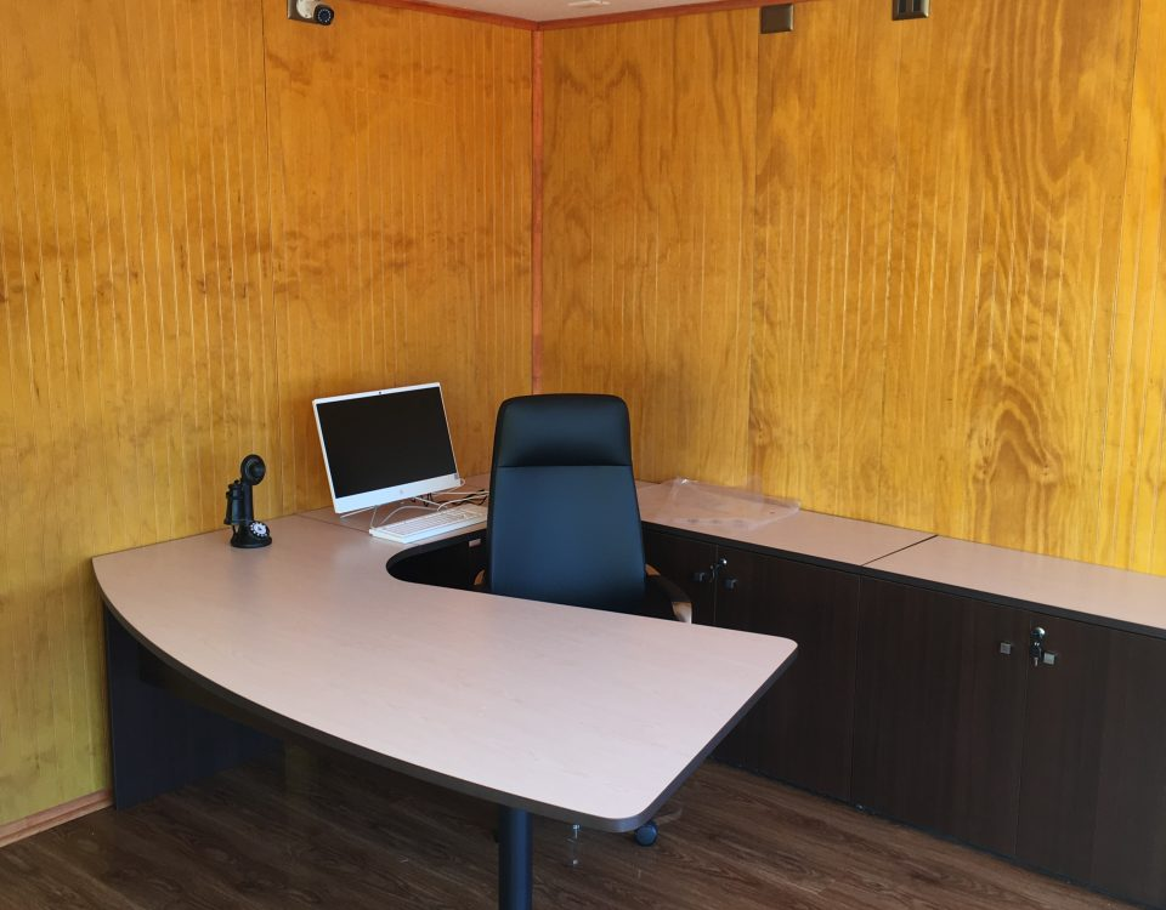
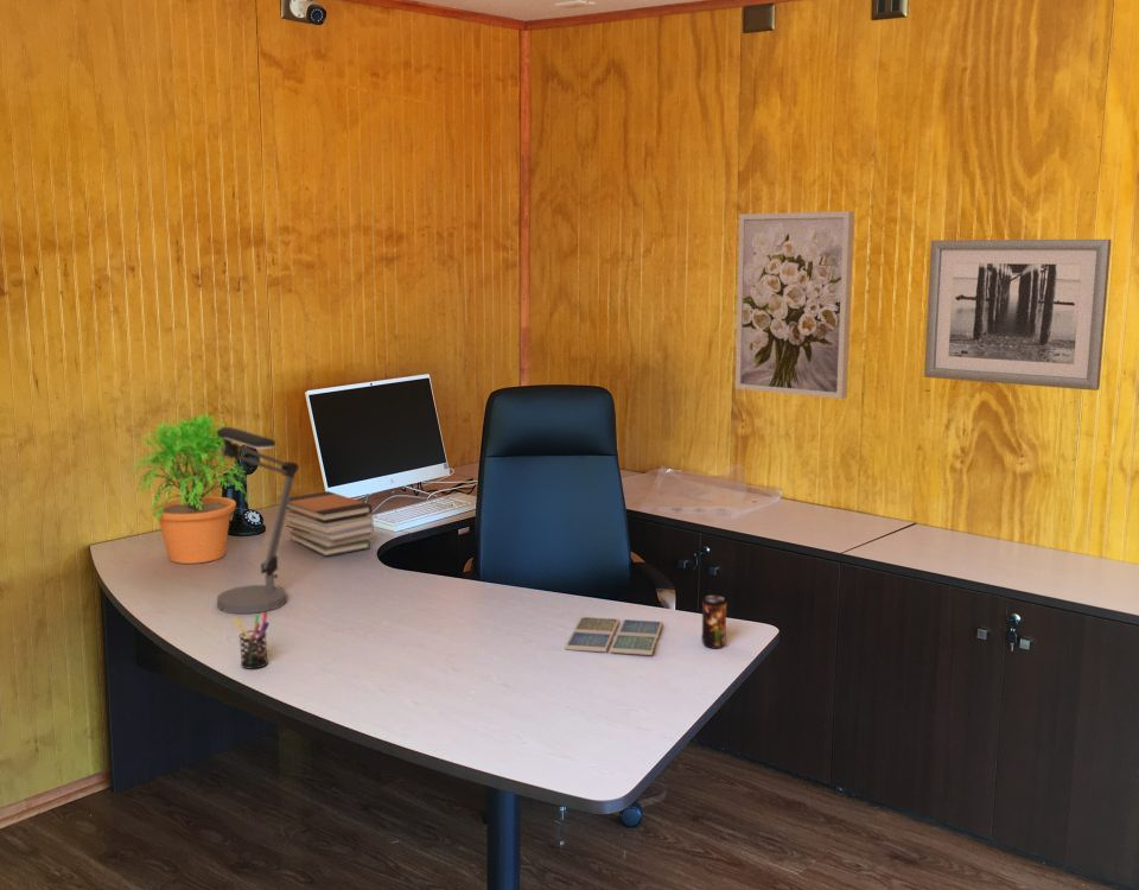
+ wall art [923,239,1112,392]
+ pen holder [233,611,271,670]
+ beverage can [701,595,727,649]
+ wall art [734,210,855,400]
+ potted plant [128,412,252,565]
+ book stack [285,490,375,558]
+ desk lamp [216,426,300,615]
+ drink coaster [564,616,663,656]
